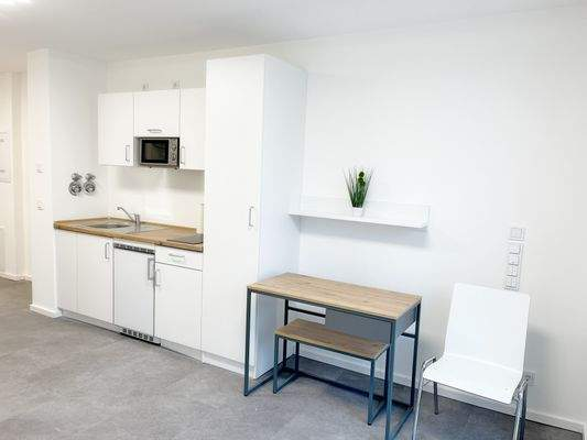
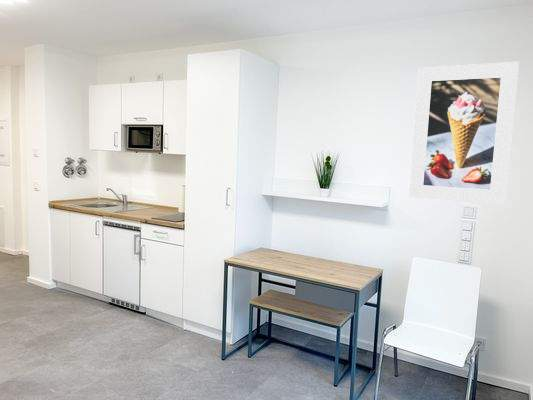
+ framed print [408,61,520,206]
